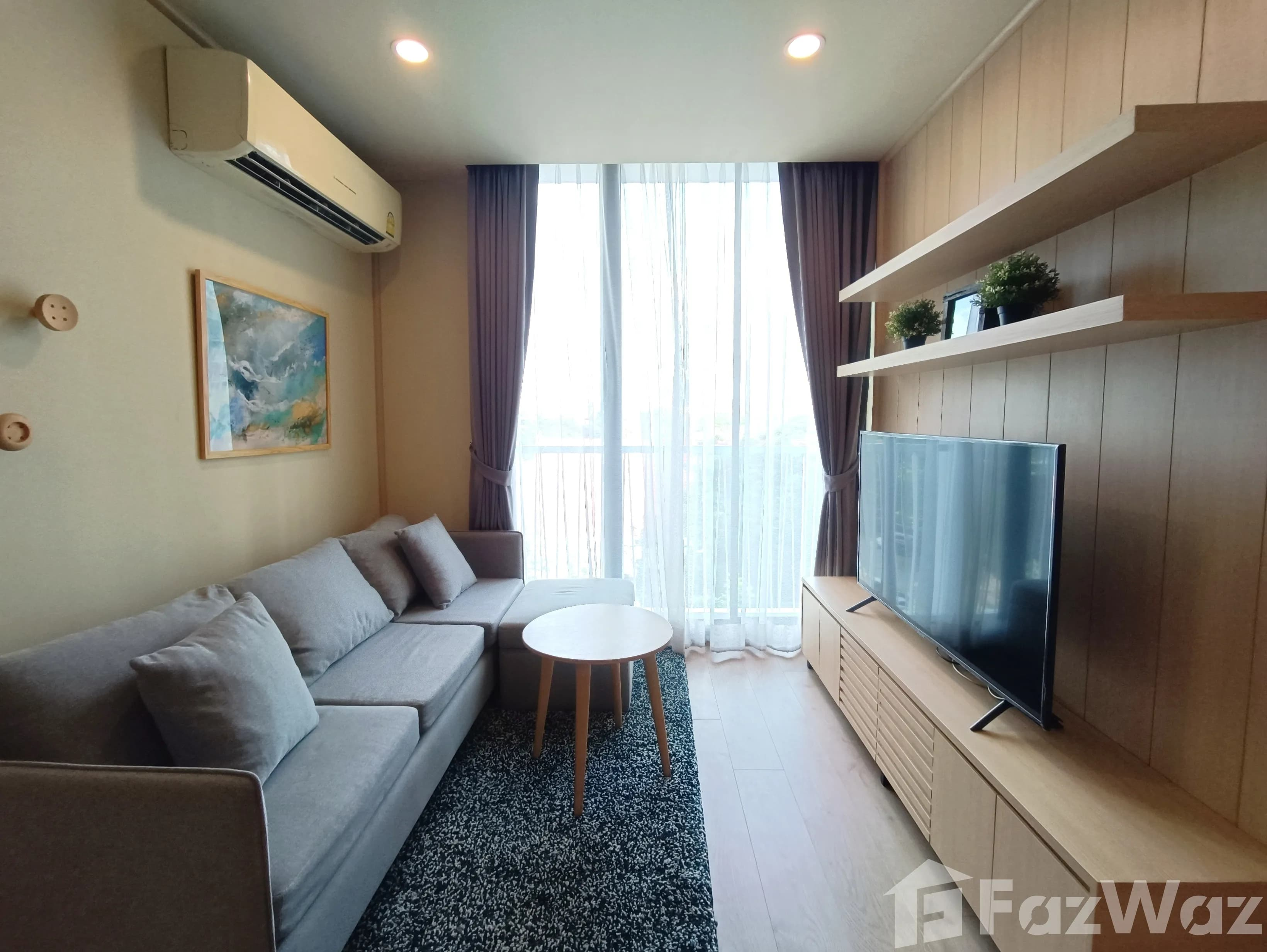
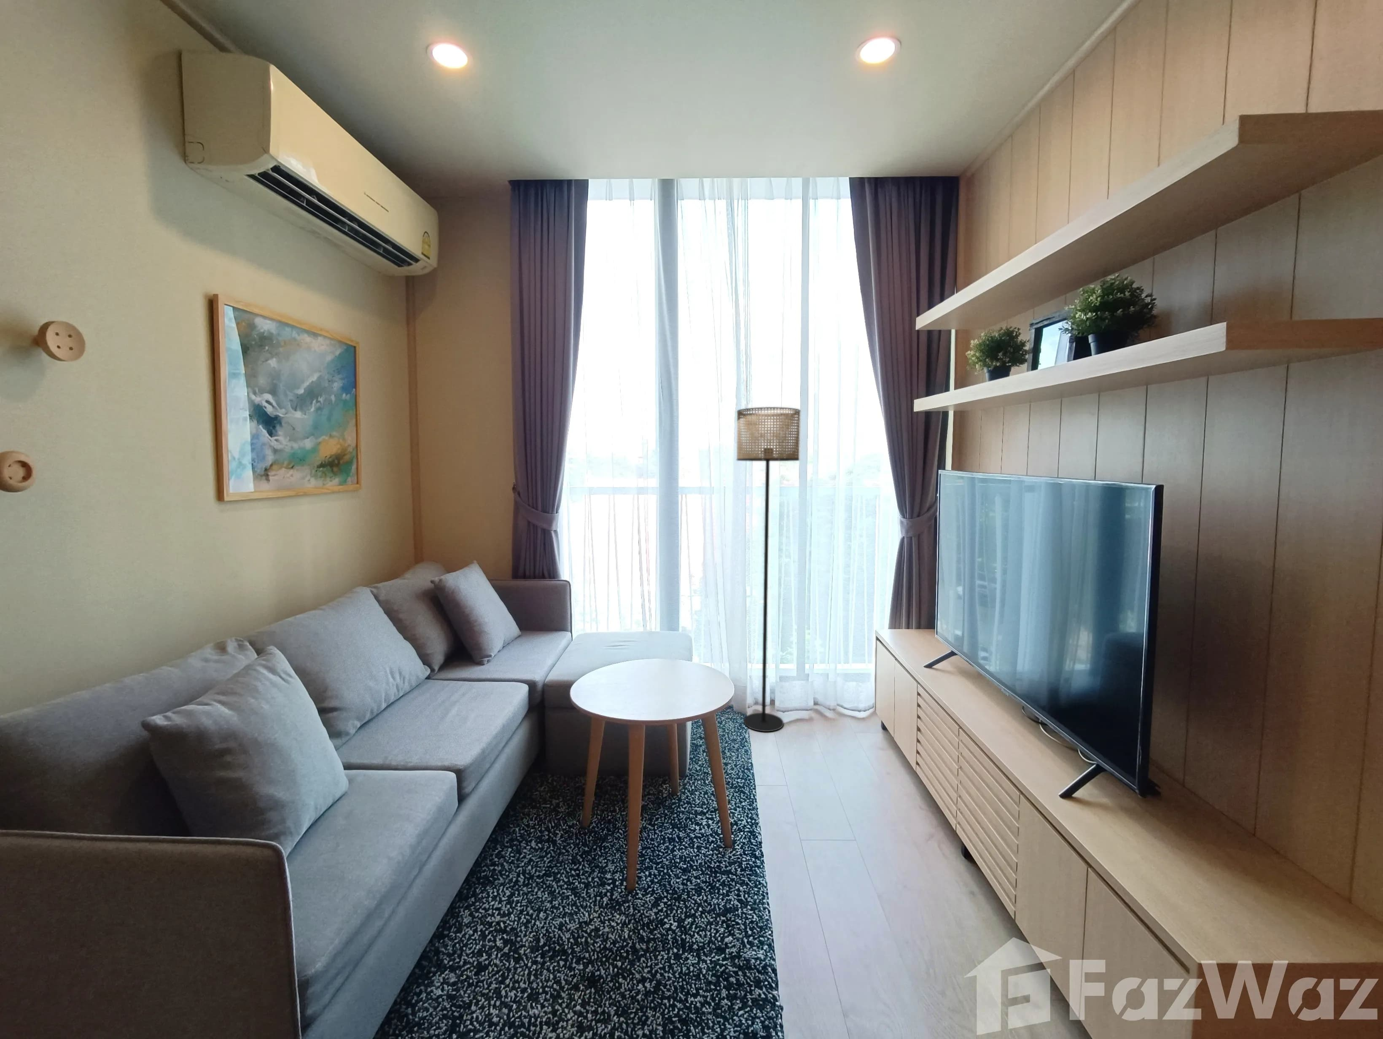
+ floor lamp [736,406,801,732]
